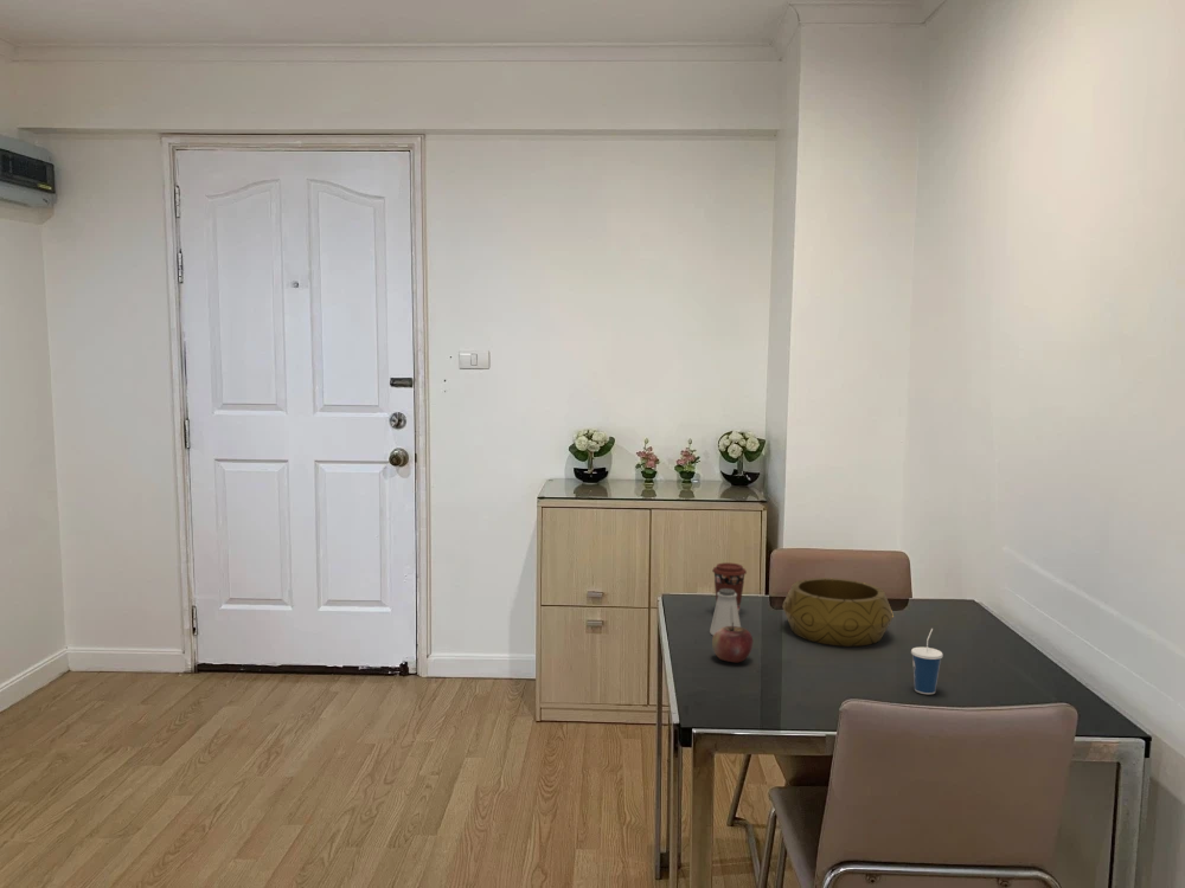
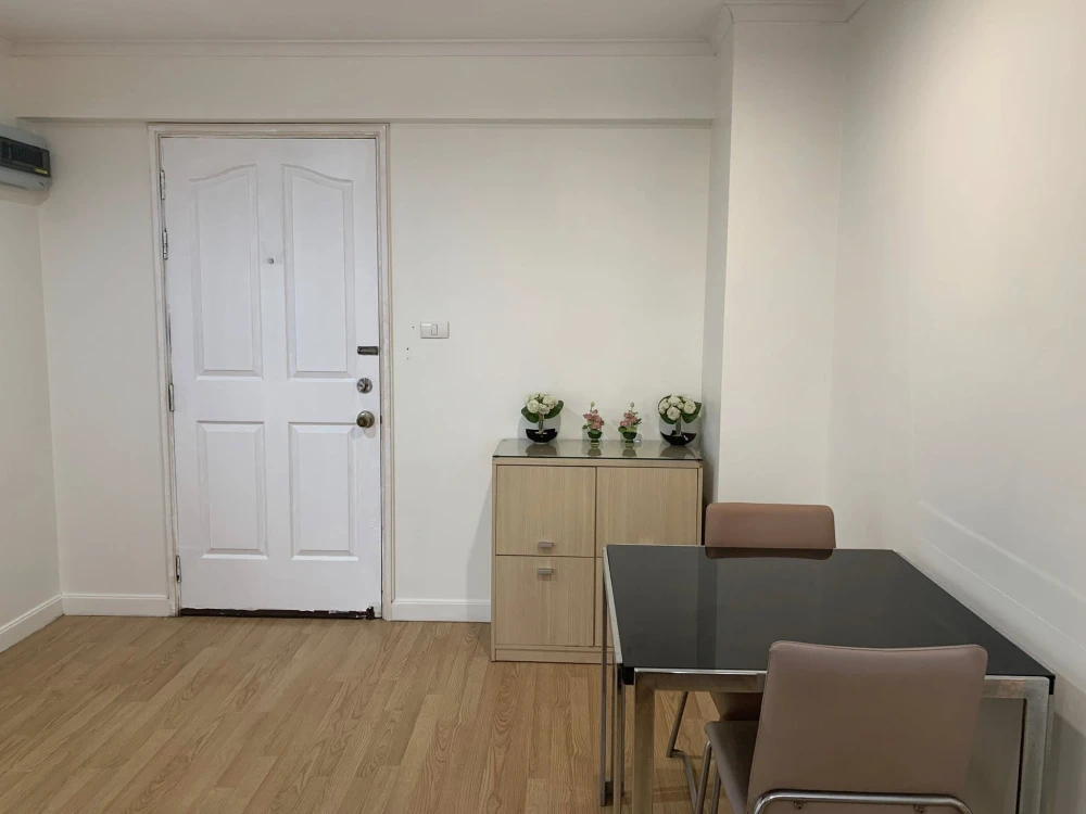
- apple [711,623,754,663]
- saltshaker [709,588,742,636]
- decorative bowl [781,577,895,648]
- coffee cup [711,561,748,614]
- cup [910,628,944,695]
